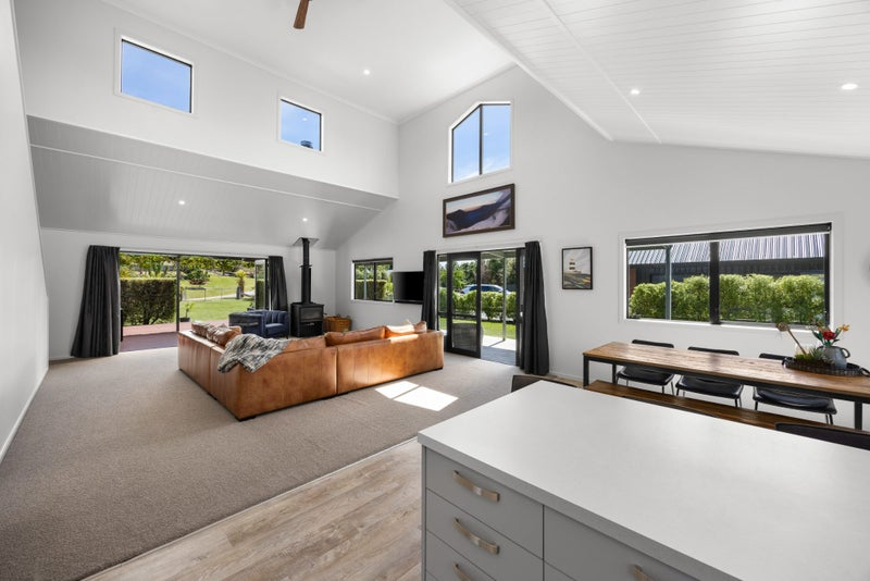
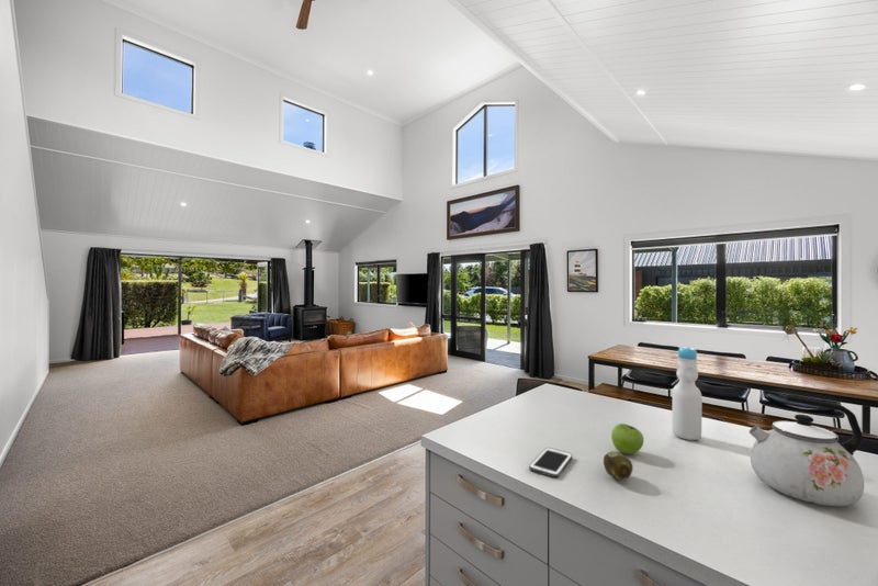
+ fruit [603,450,634,481]
+ cell phone [528,447,574,478]
+ bottle [671,346,703,441]
+ fruit [610,422,645,455]
+ kettle [748,394,865,507]
